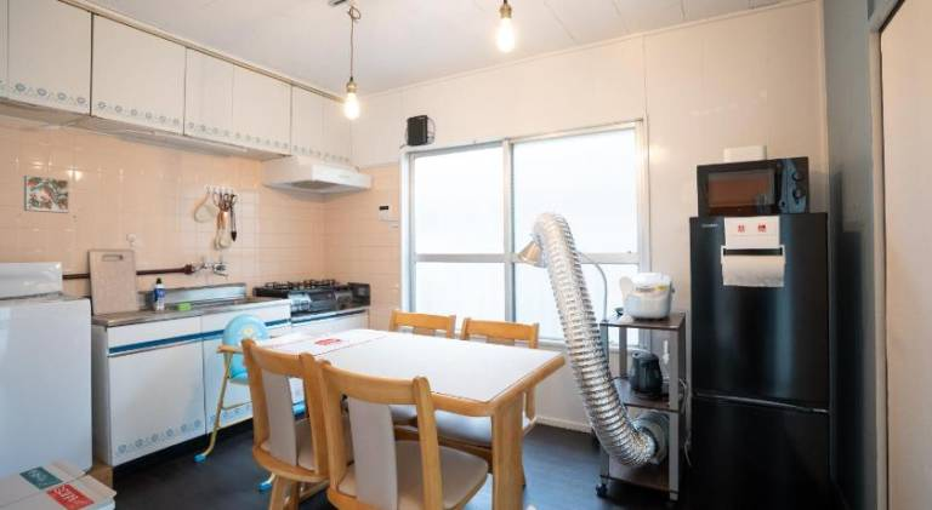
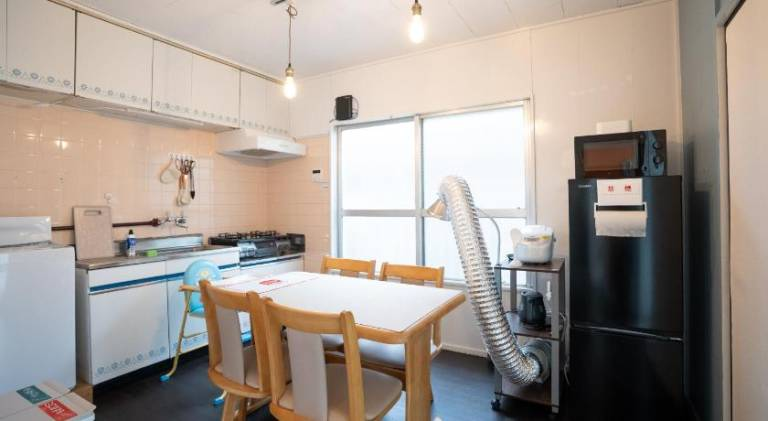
- decorative tile [23,174,70,214]
